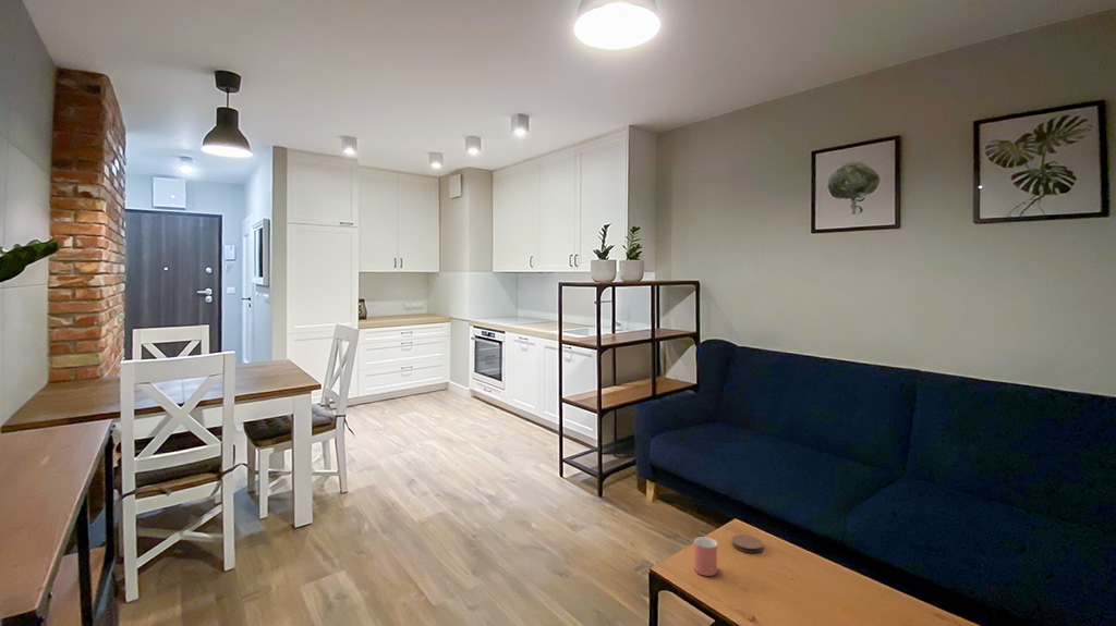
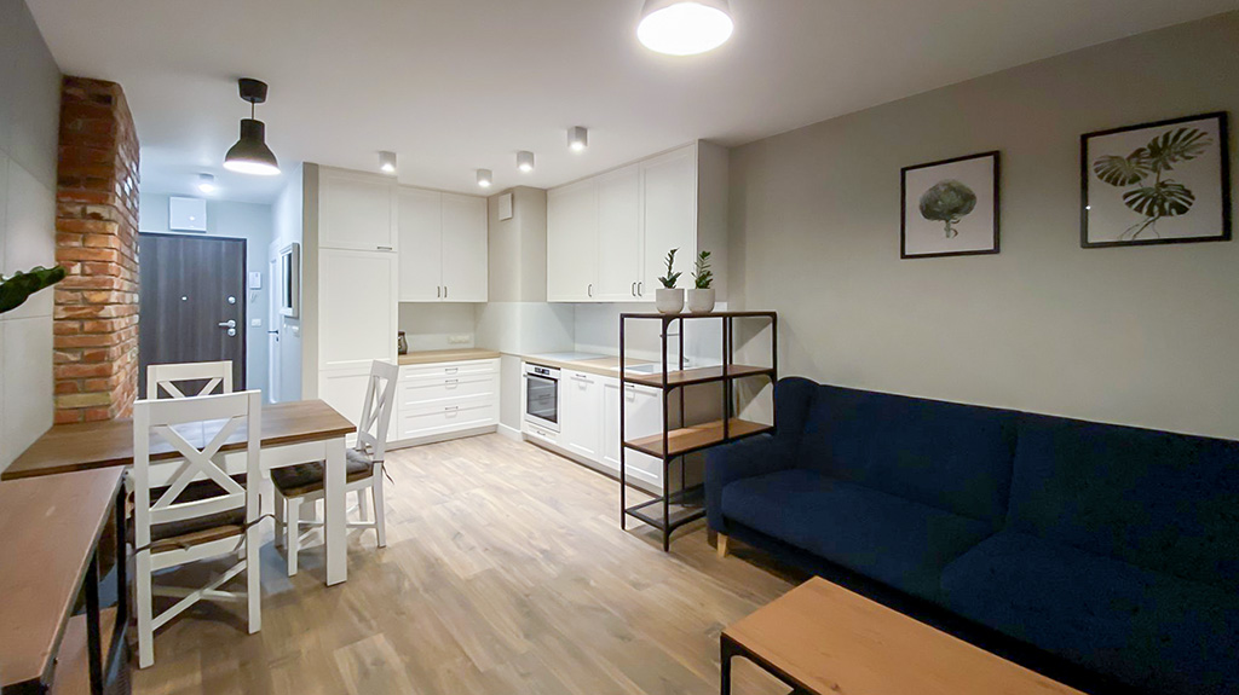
- cup [693,536,718,577]
- coaster [730,533,764,554]
